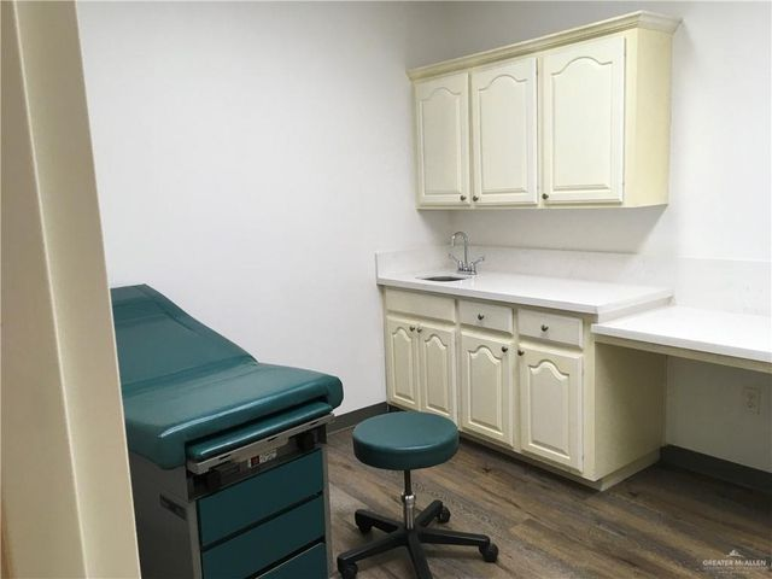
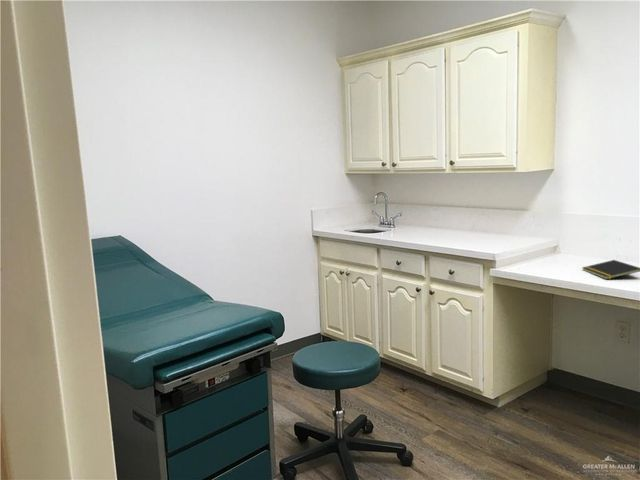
+ notepad [581,259,640,280]
